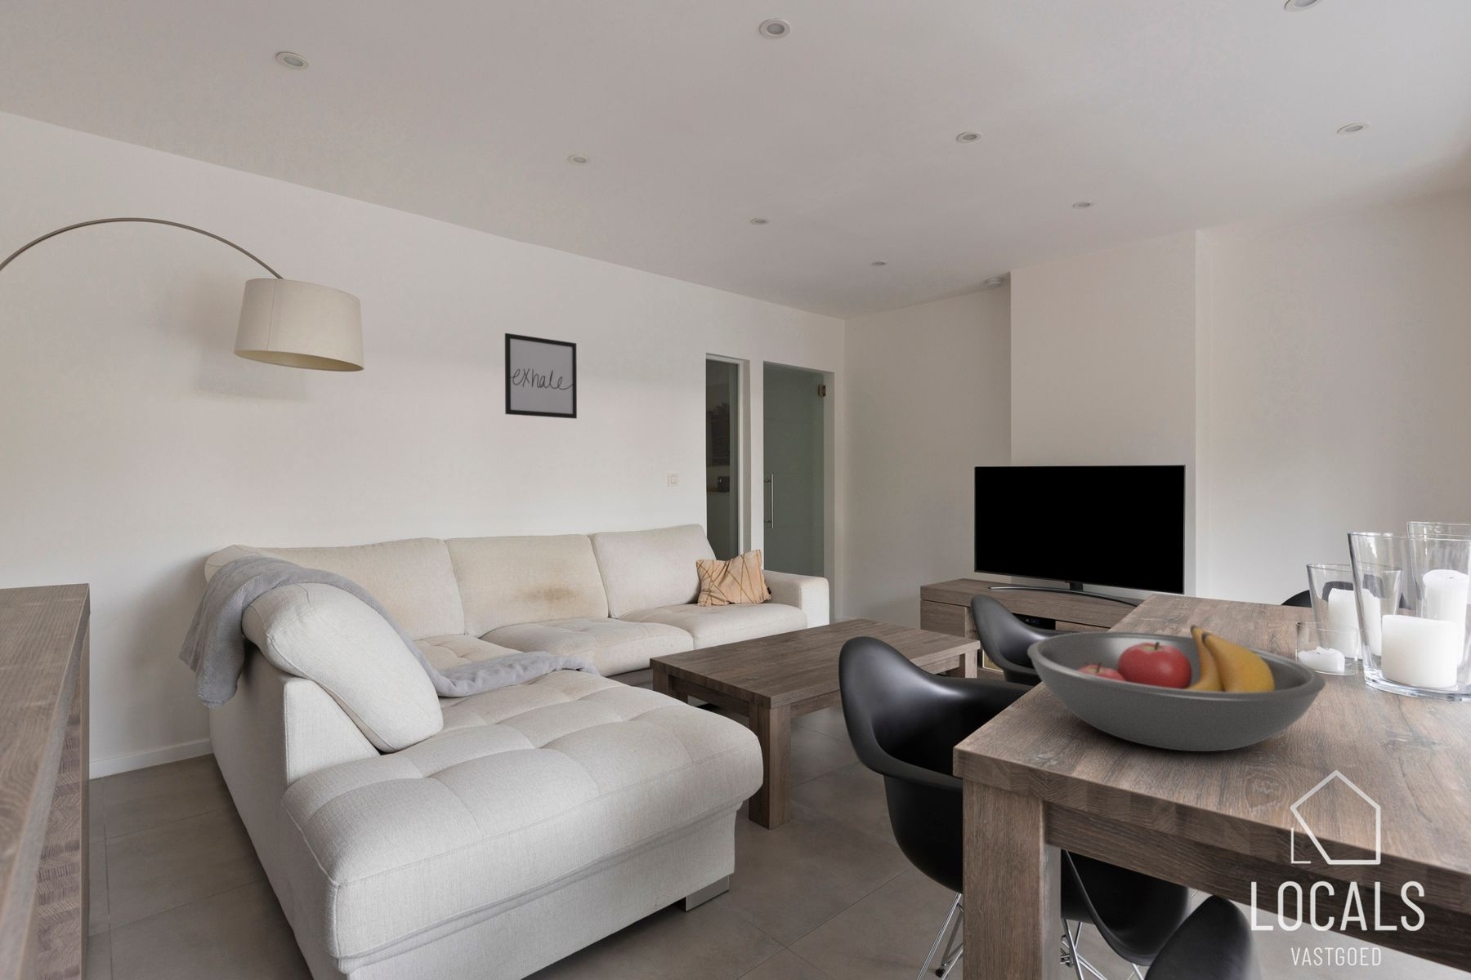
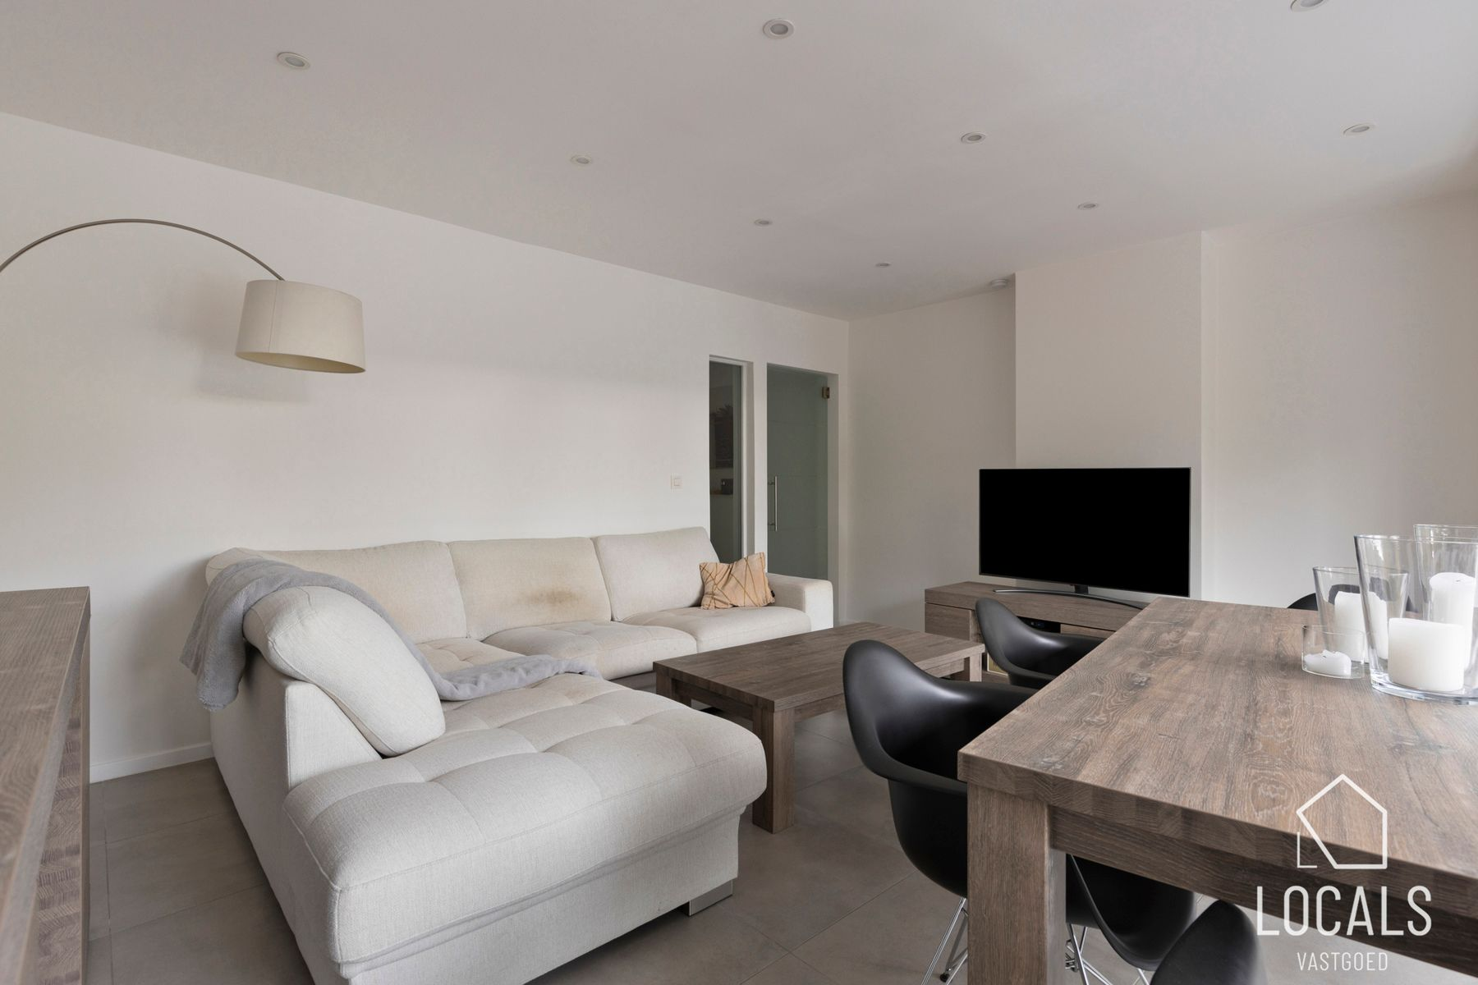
- wall art [505,332,578,420]
- fruit bowl [1027,623,1327,752]
